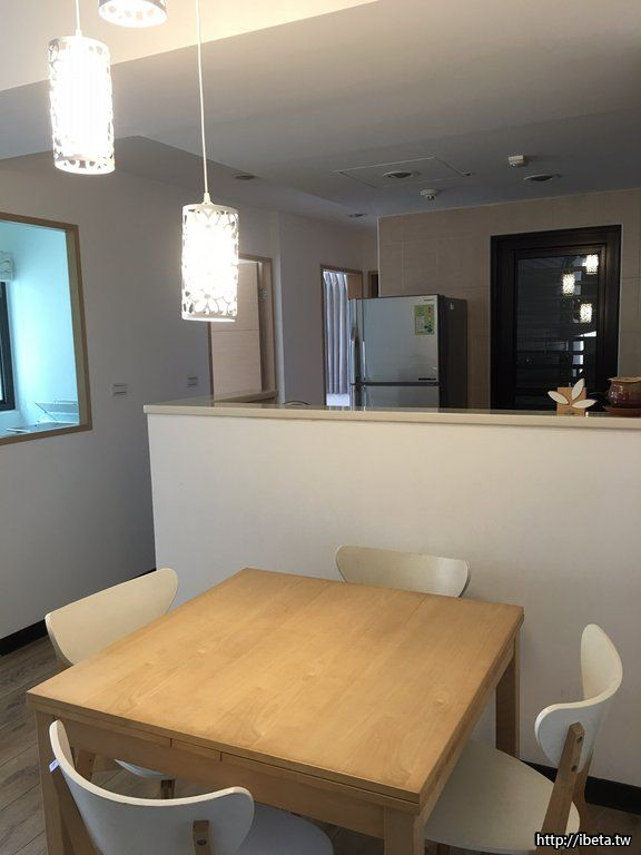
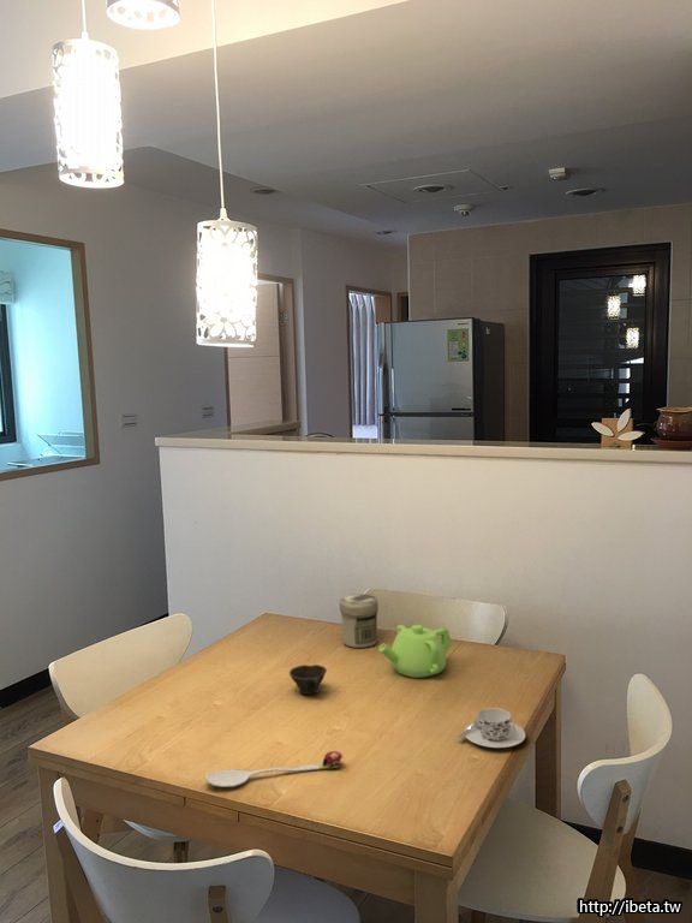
+ cup [288,663,328,696]
+ spoon [204,750,344,788]
+ jar [339,592,380,649]
+ teacup [457,707,526,749]
+ teapot [377,624,453,679]
